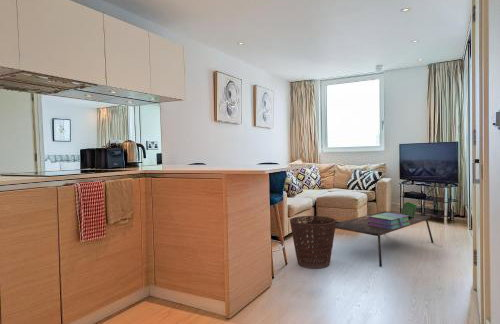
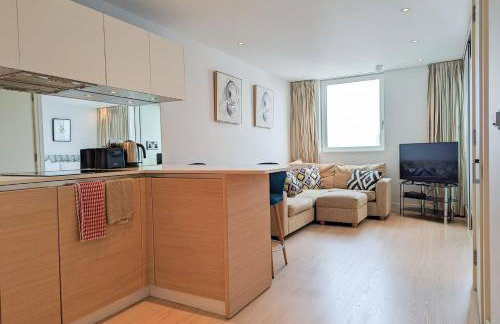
- decorative box [400,201,418,219]
- coffee table [335,210,435,268]
- basket [289,215,337,270]
- stack of books [367,213,410,230]
